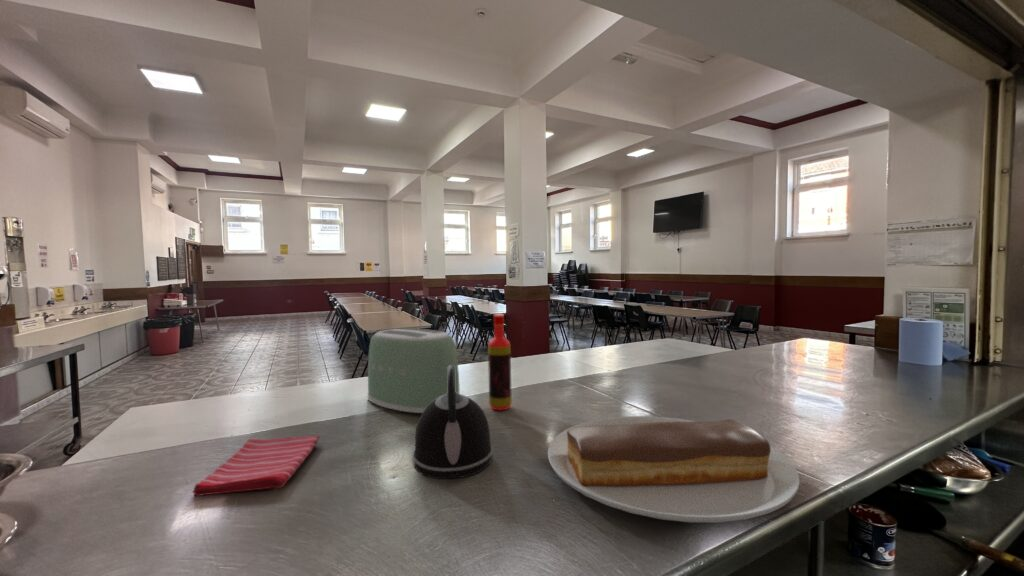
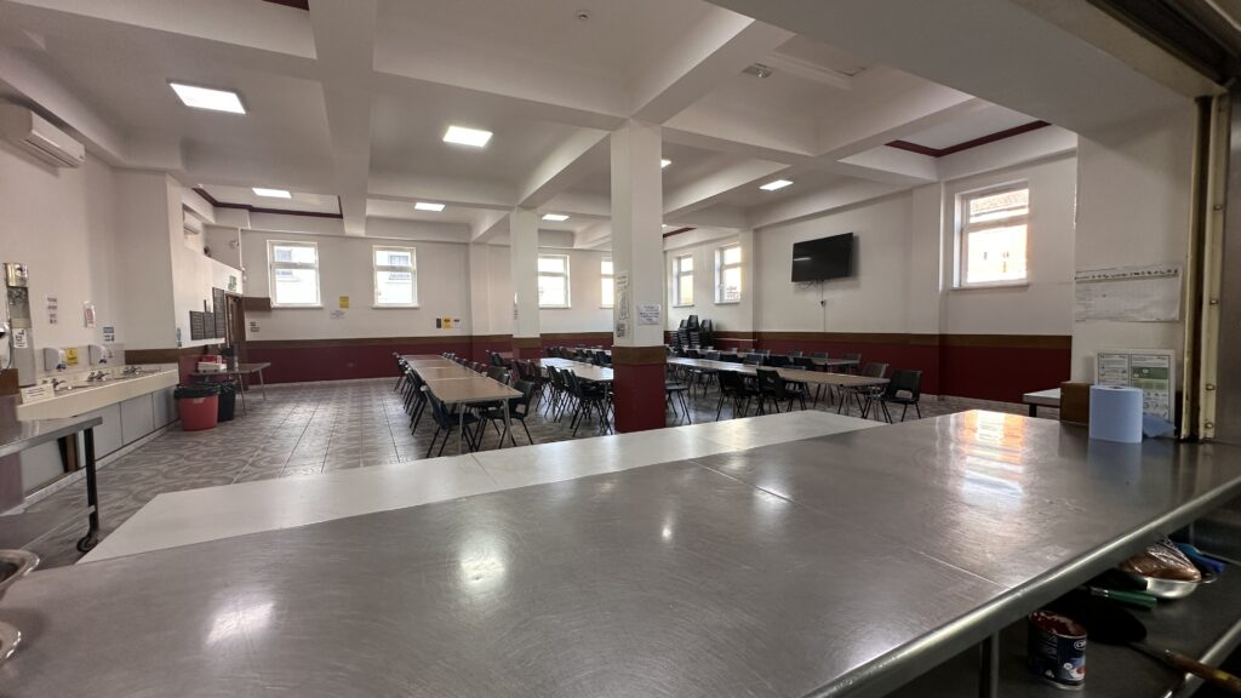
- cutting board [547,415,801,524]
- dish towel [192,434,320,497]
- toaster [367,327,461,414]
- kettle [411,365,494,480]
- bottle [487,313,513,411]
